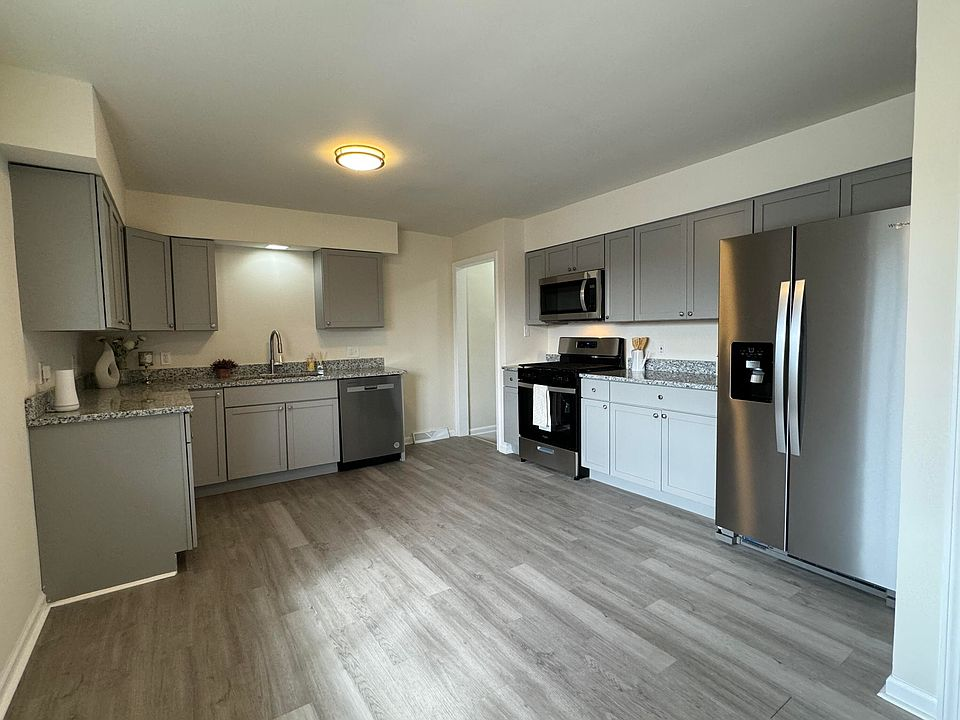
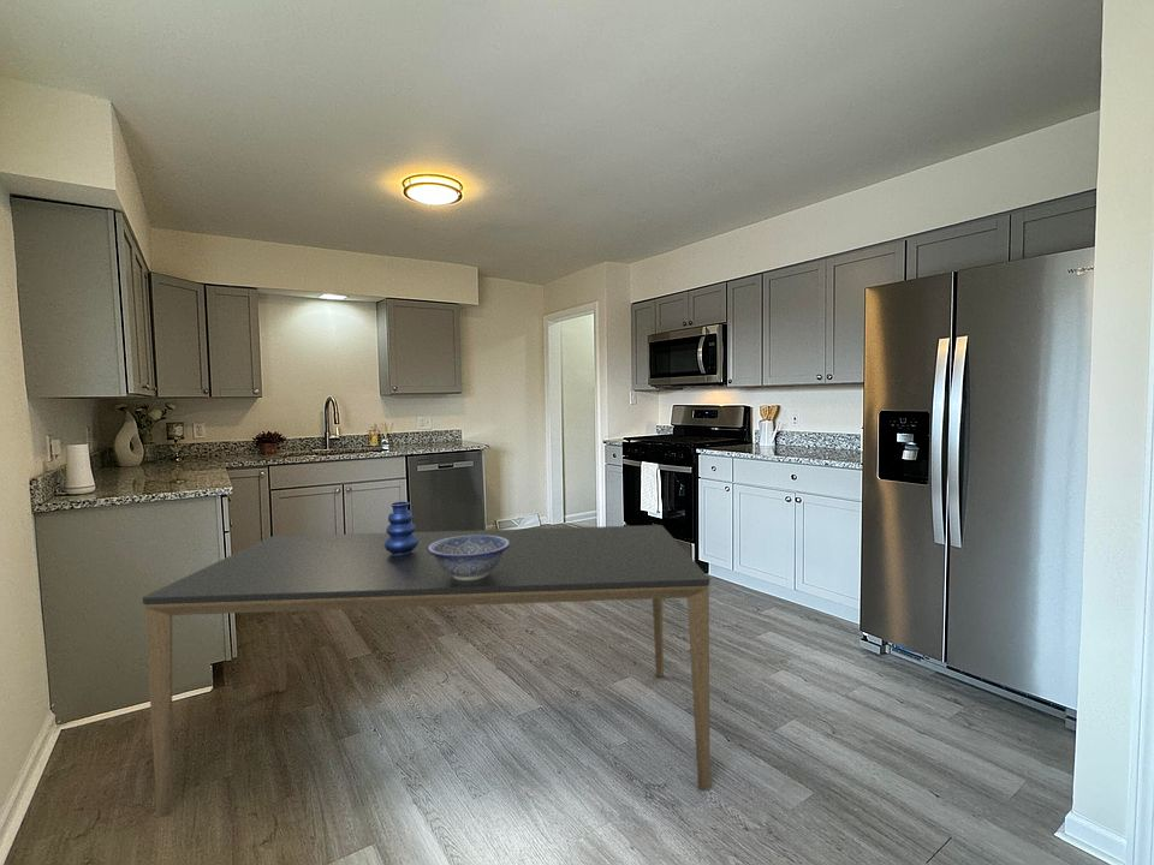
+ dining table [141,524,712,818]
+ decorative bowl [427,535,511,580]
+ vase [385,501,418,555]
